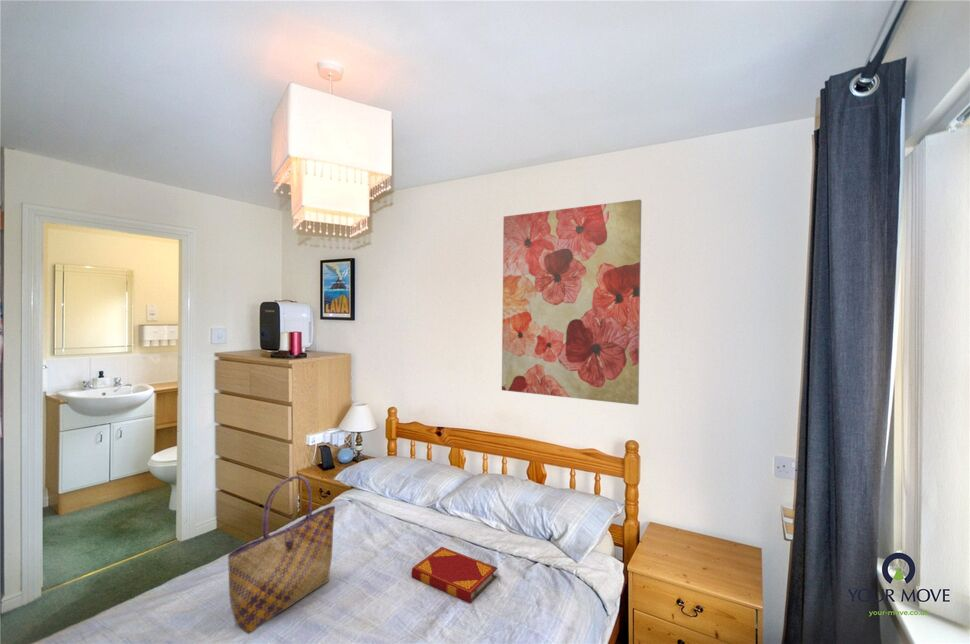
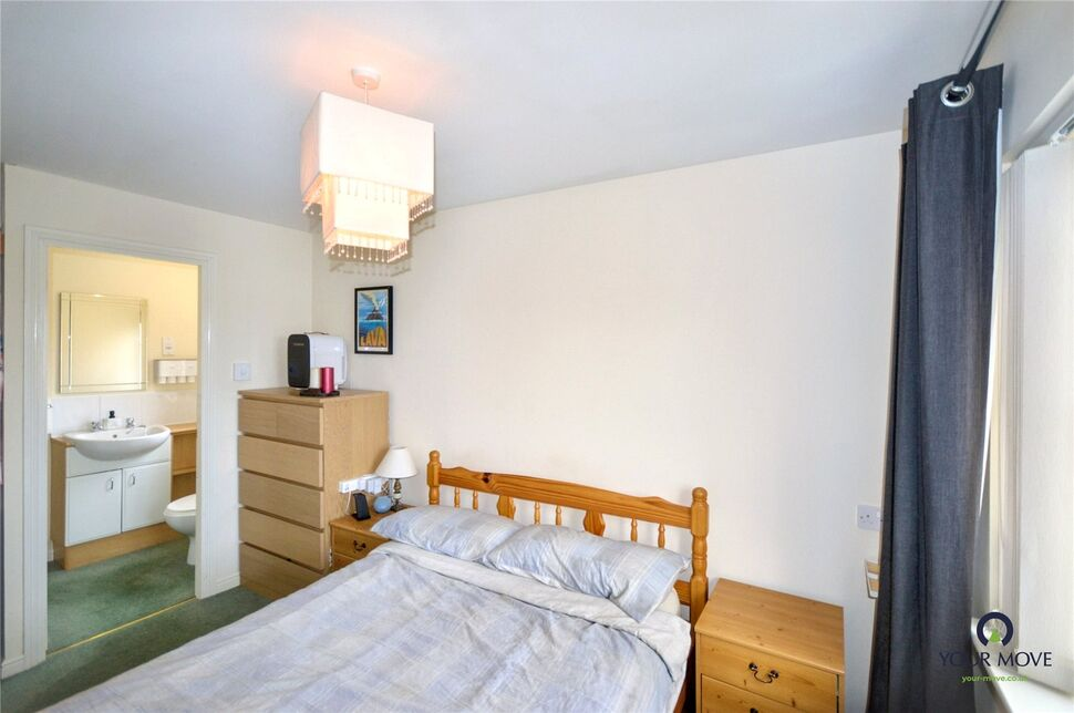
- tote bag [227,475,336,635]
- wall art [501,199,643,406]
- hardback book [411,546,498,604]
